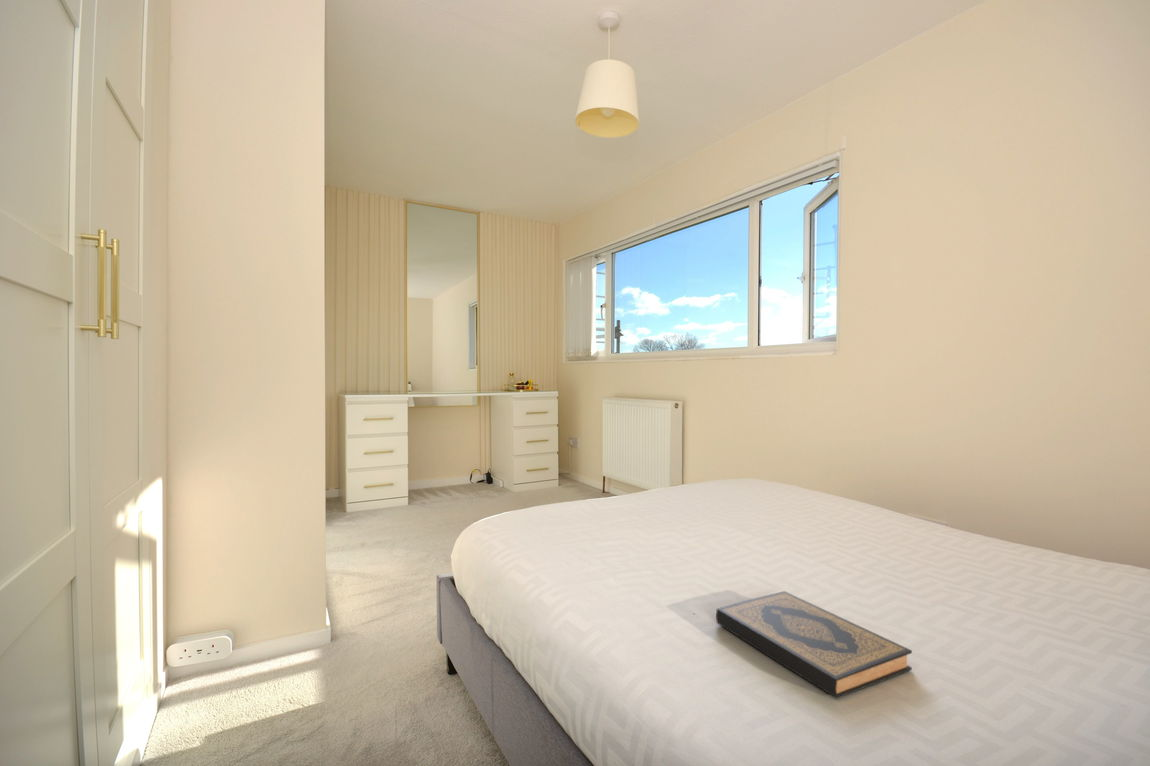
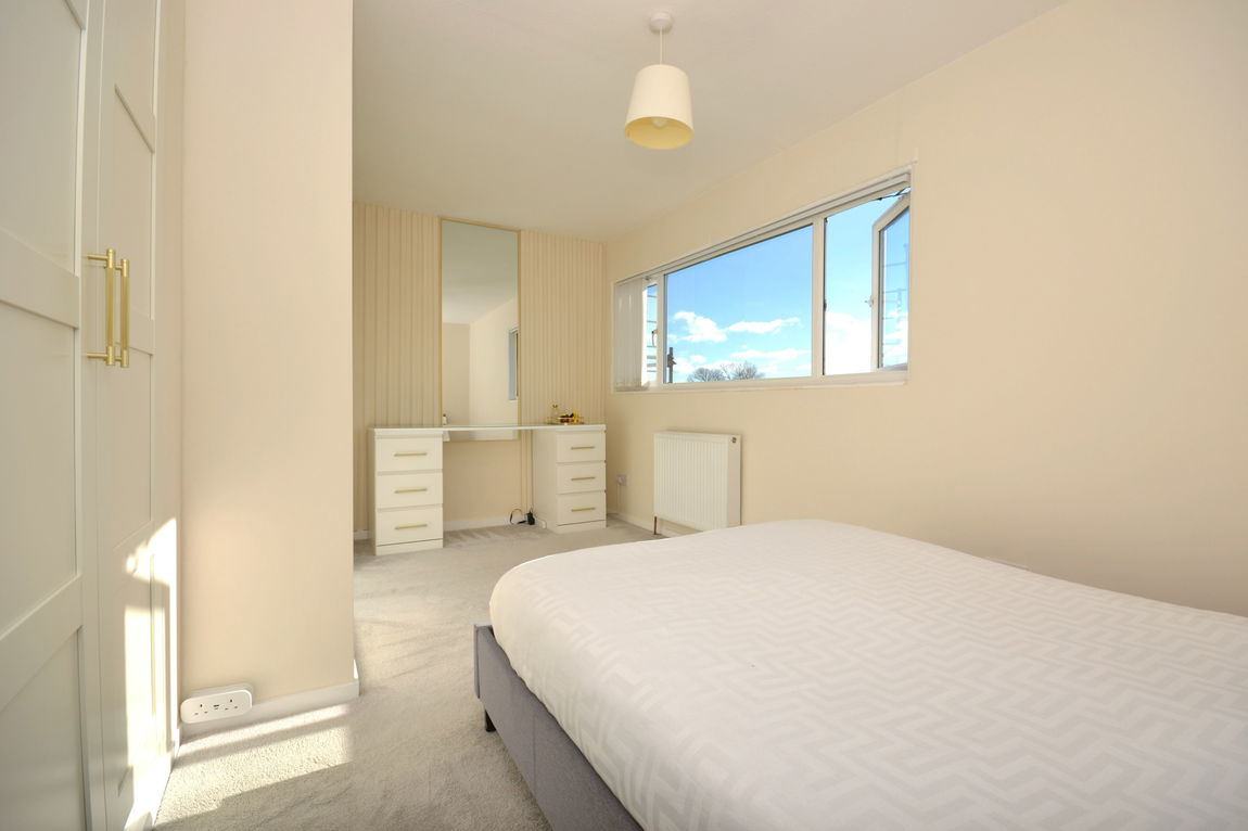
- hardback book [715,590,913,699]
